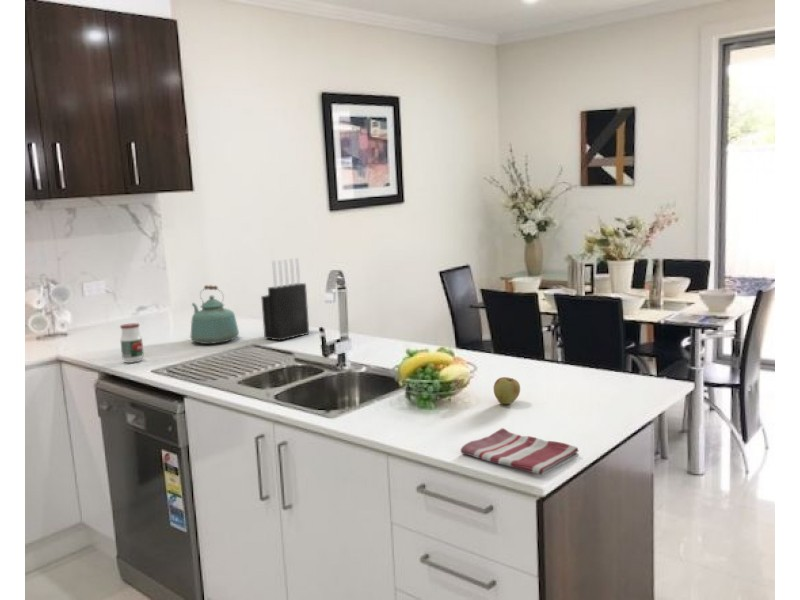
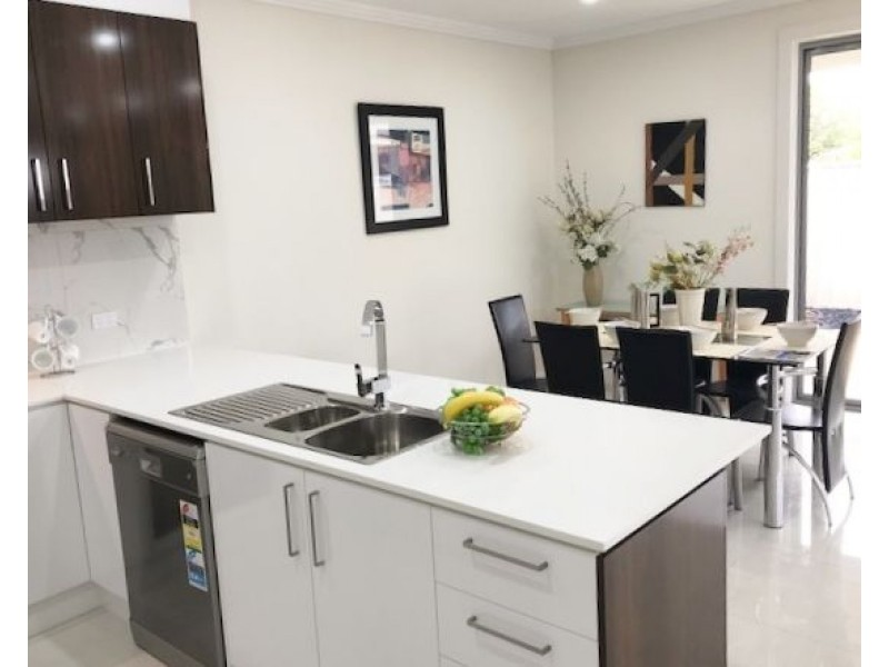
- kettle [189,284,240,345]
- dish towel [460,427,580,476]
- jar [119,322,144,364]
- knife block [260,257,310,341]
- apple [493,376,521,405]
